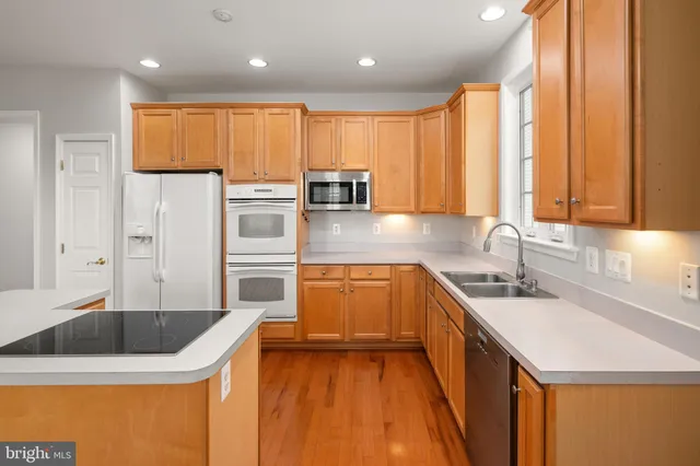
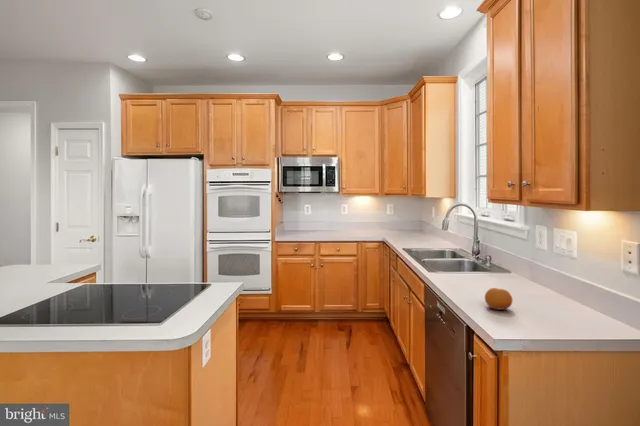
+ fruit [484,287,514,311]
